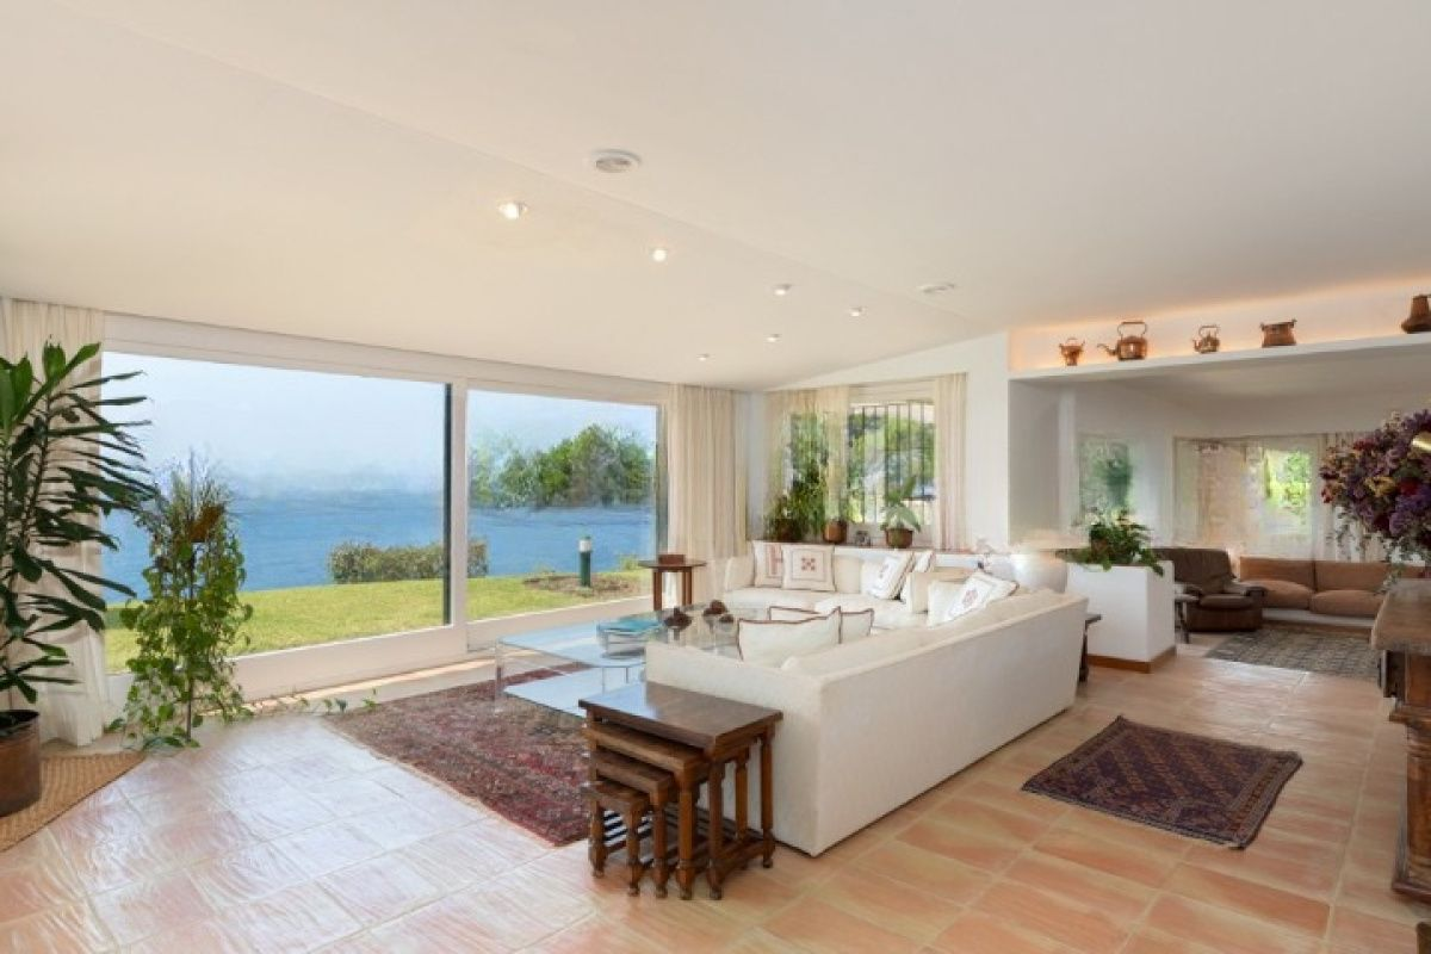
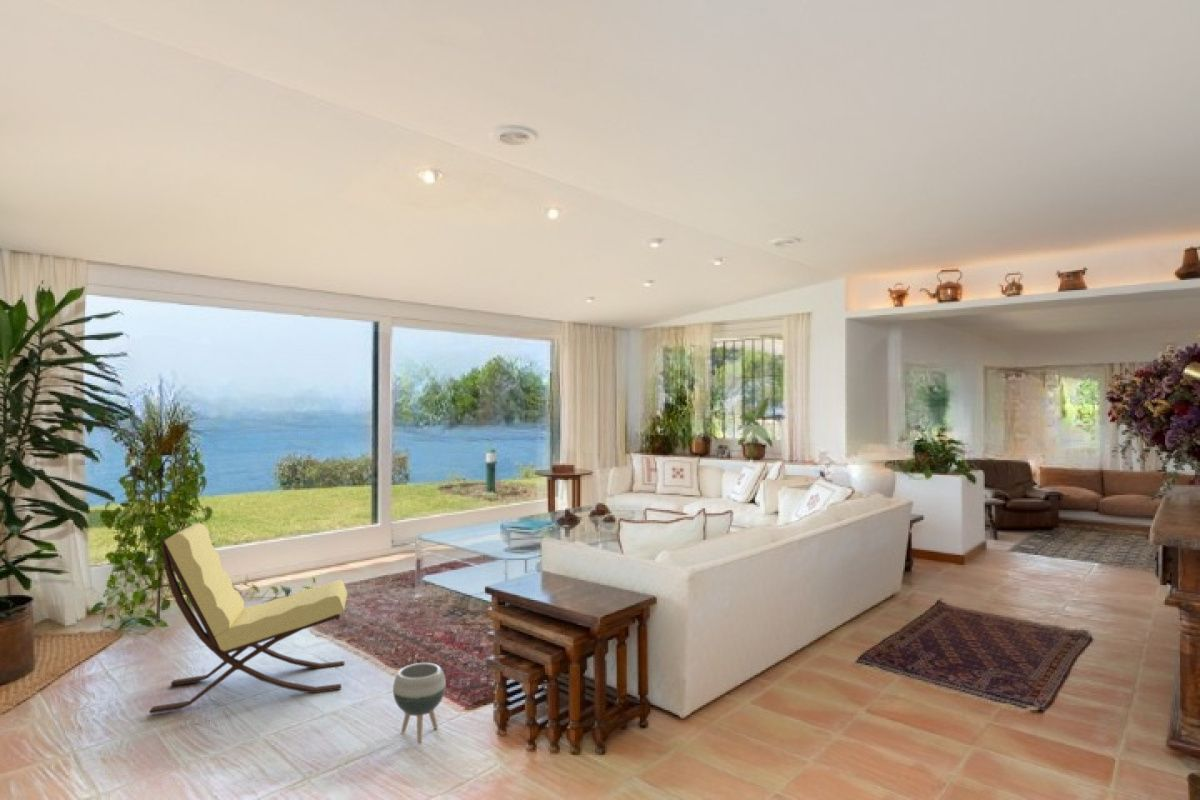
+ planter [392,662,447,745]
+ lounge chair [149,522,348,715]
